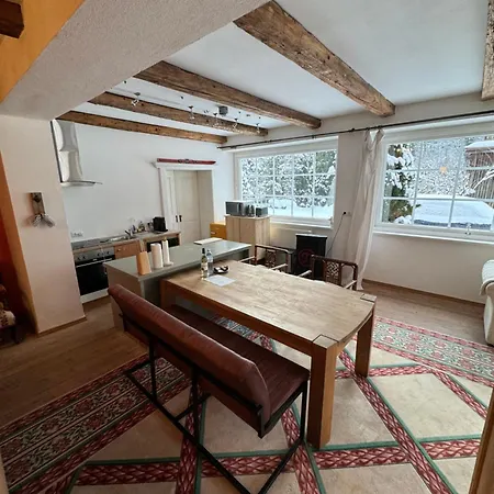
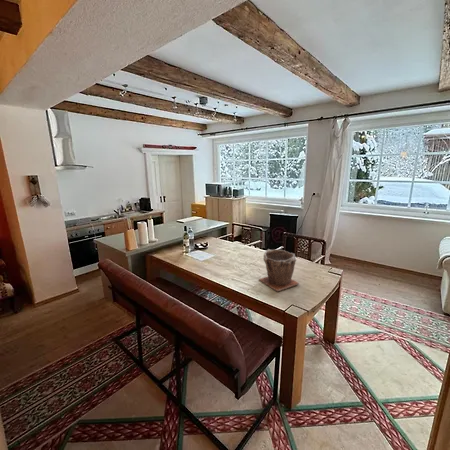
+ plant pot [258,248,300,292]
